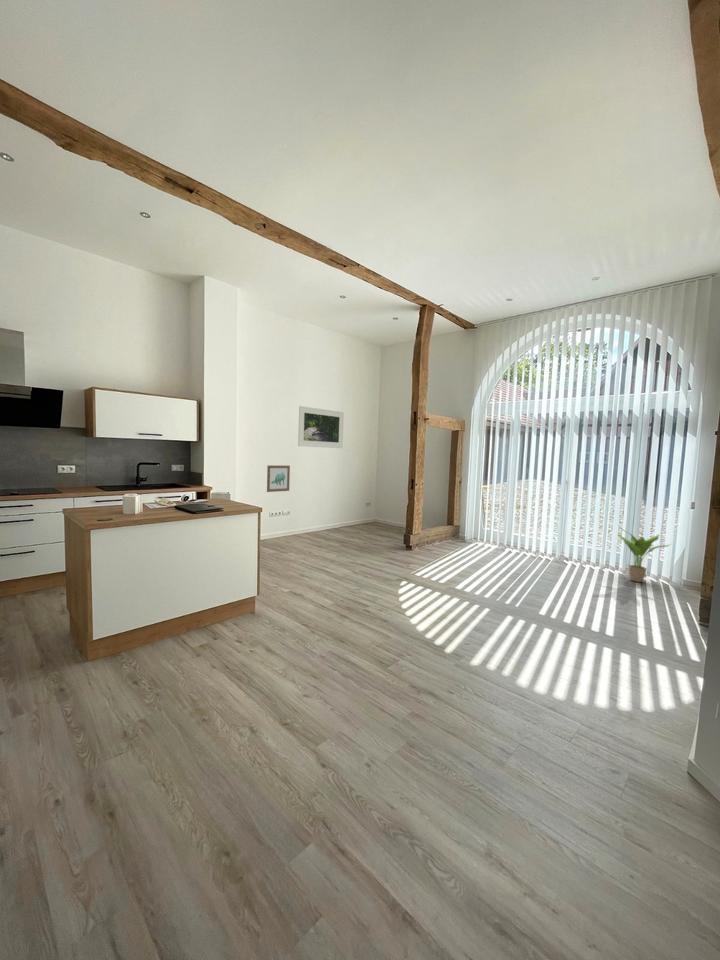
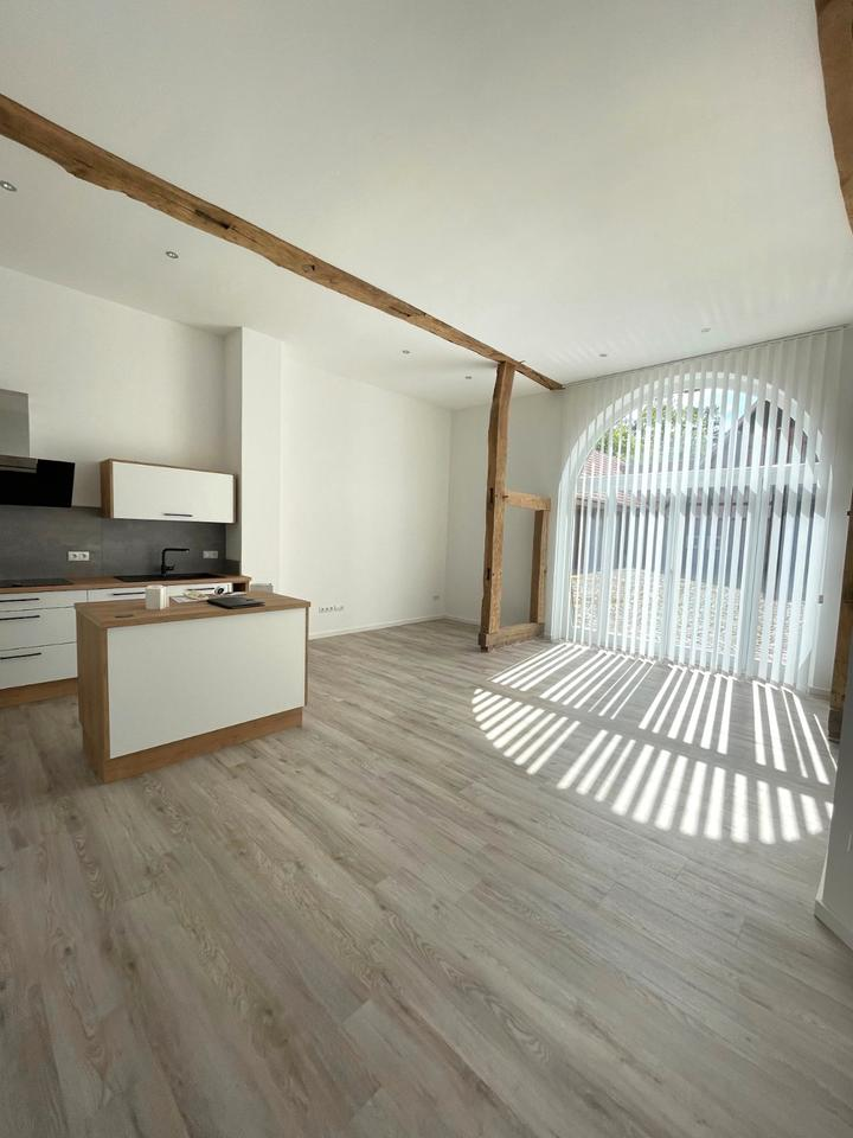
- potted plant [617,524,672,583]
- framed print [297,405,345,449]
- wall art [266,464,291,493]
